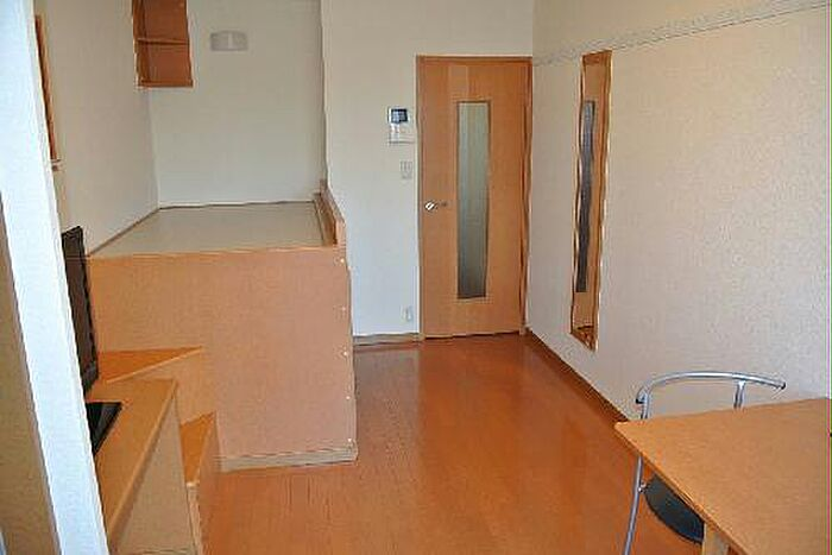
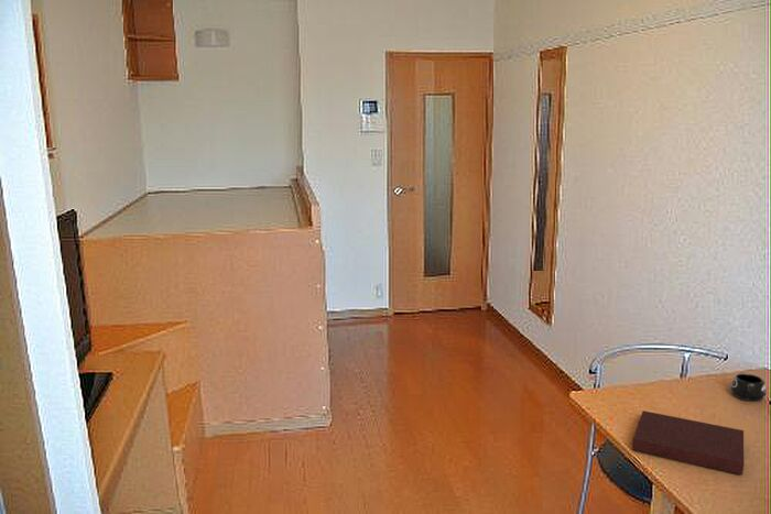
+ mug [729,373,768,402]
+ notebook [631,409,745,475]
